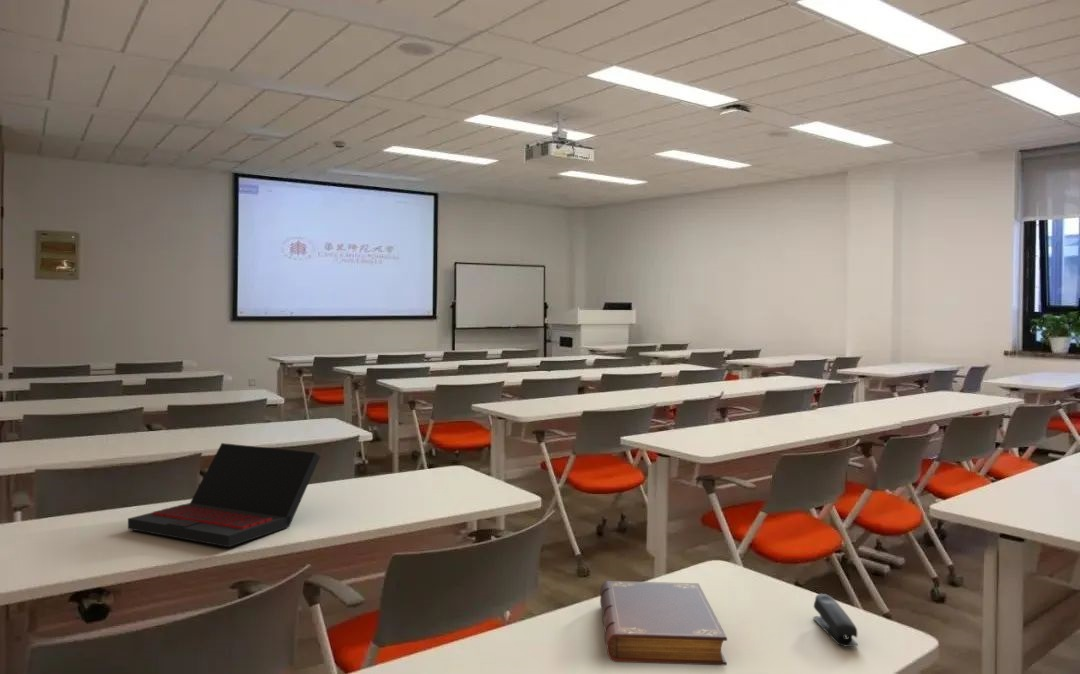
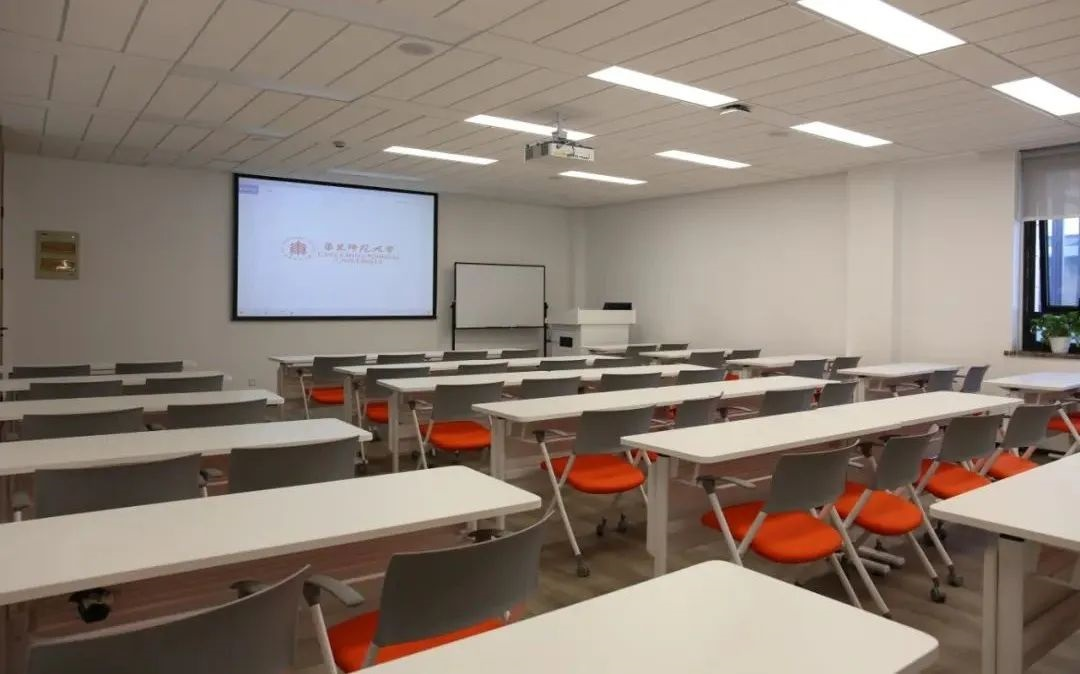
- book [599,580,728,667]
- laptop [127,442,321,548]
- stapler [812,593,859,648]
